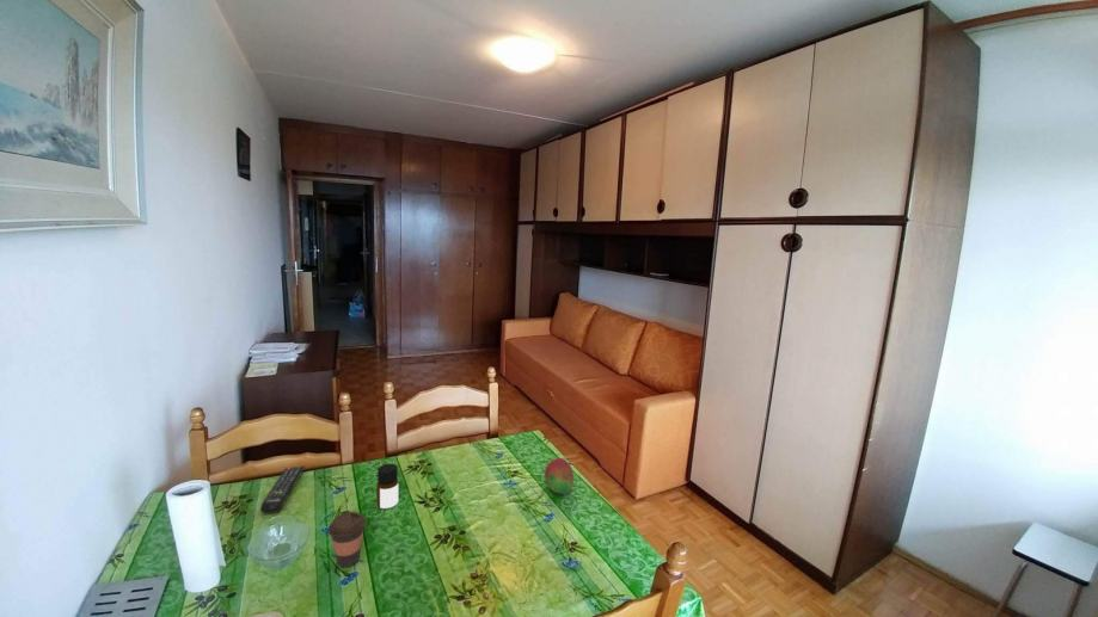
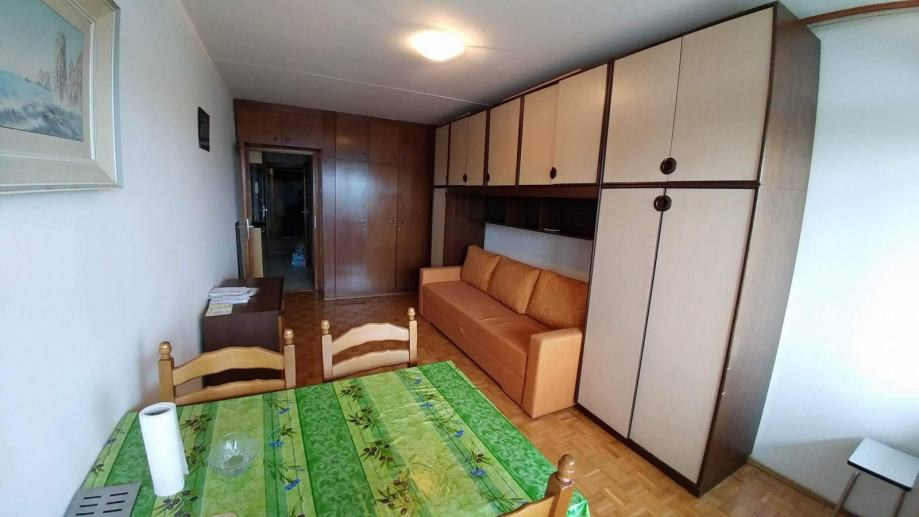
- fruit [544,457,575,495]
- bottle [375,463,399,510]
- remote control [259,465,306,516]
- coffee cup [326,511,368,569]
